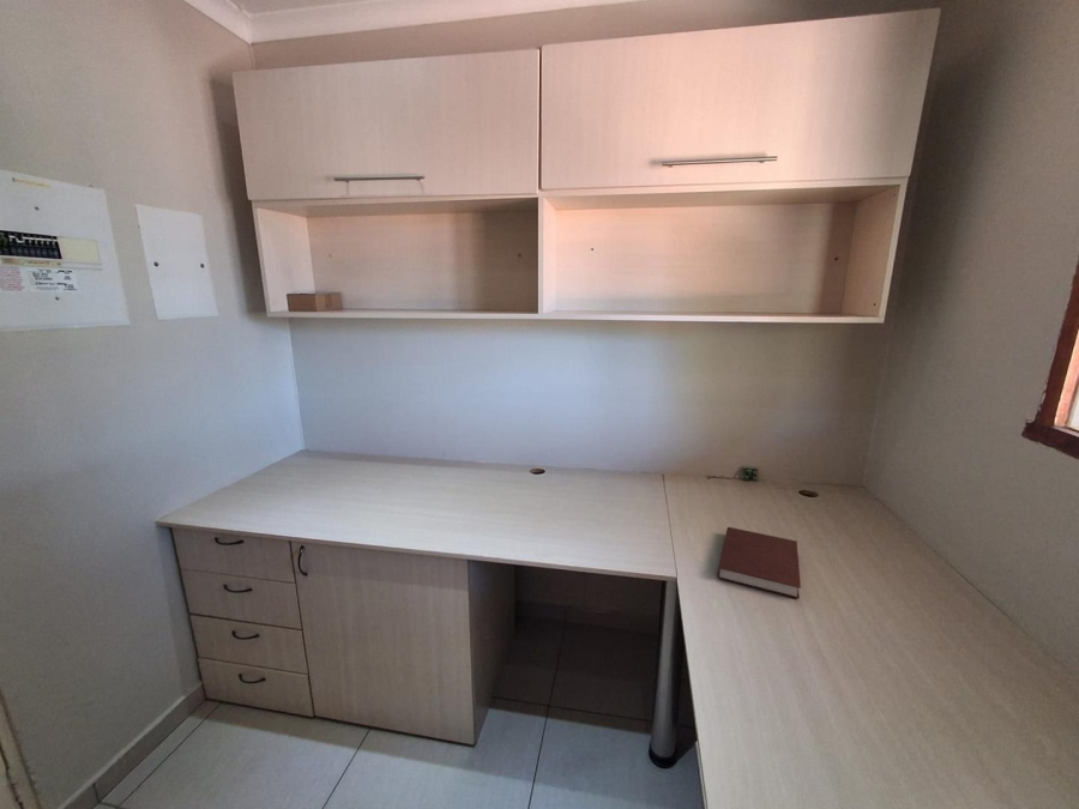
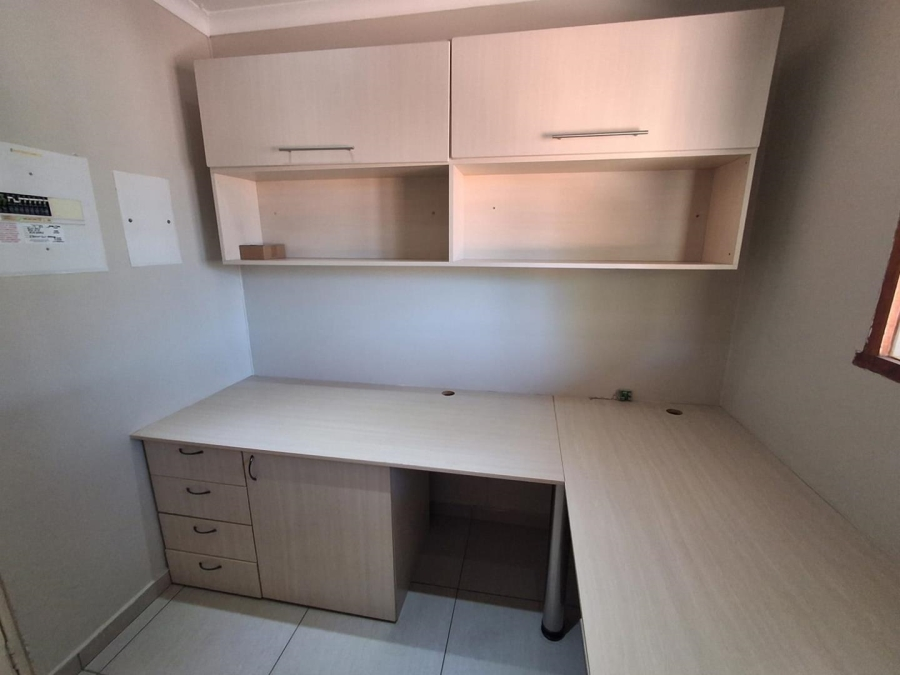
- notebook [716,526,802,599]
